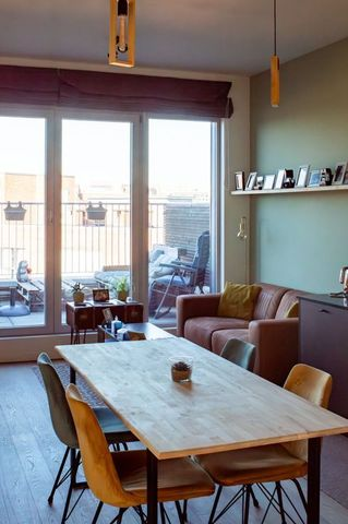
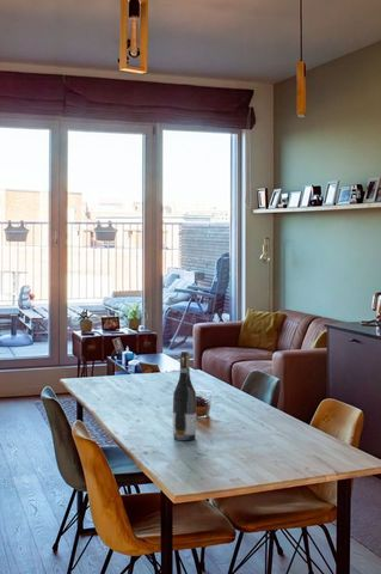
+ wine bottle [172,350,198,441]
